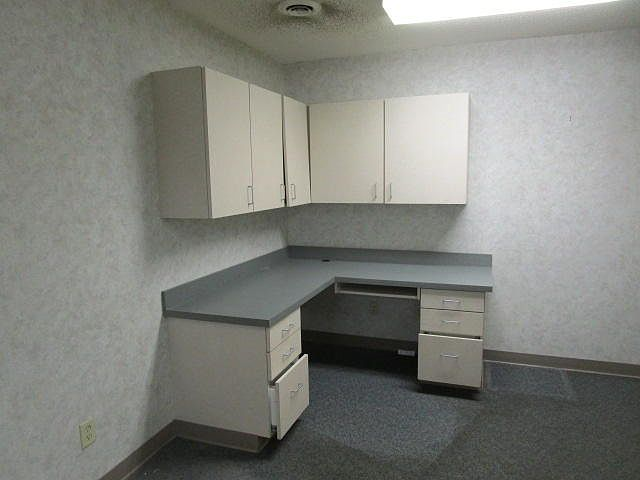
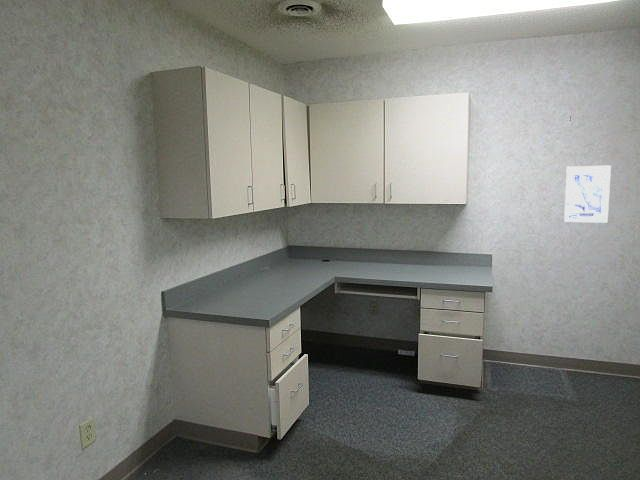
+ wall art [563,164,612,223]
